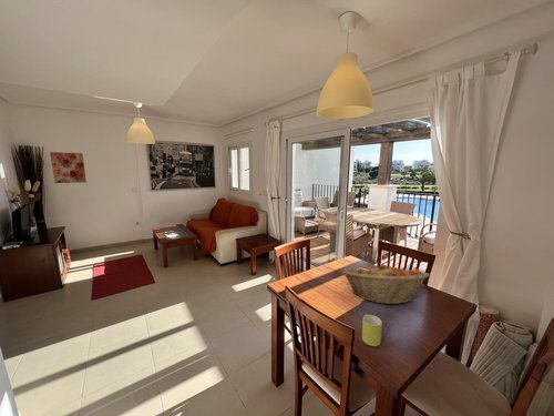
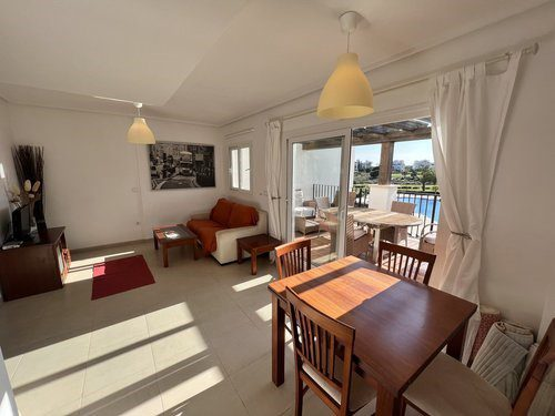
- fruit basket [341,263,431,305]
- wall art [49,151,88,184]
- mug [361,313,383,347]
